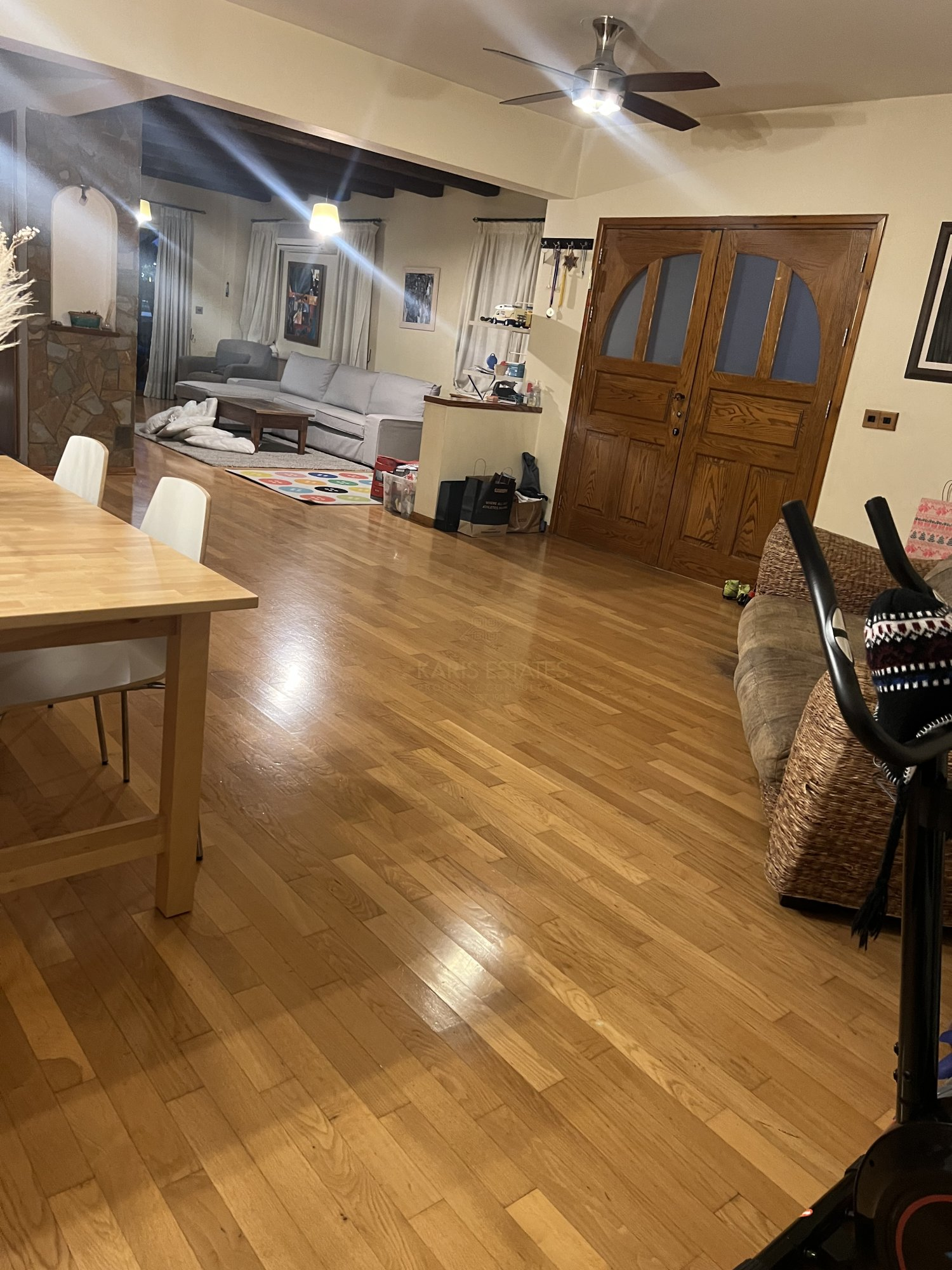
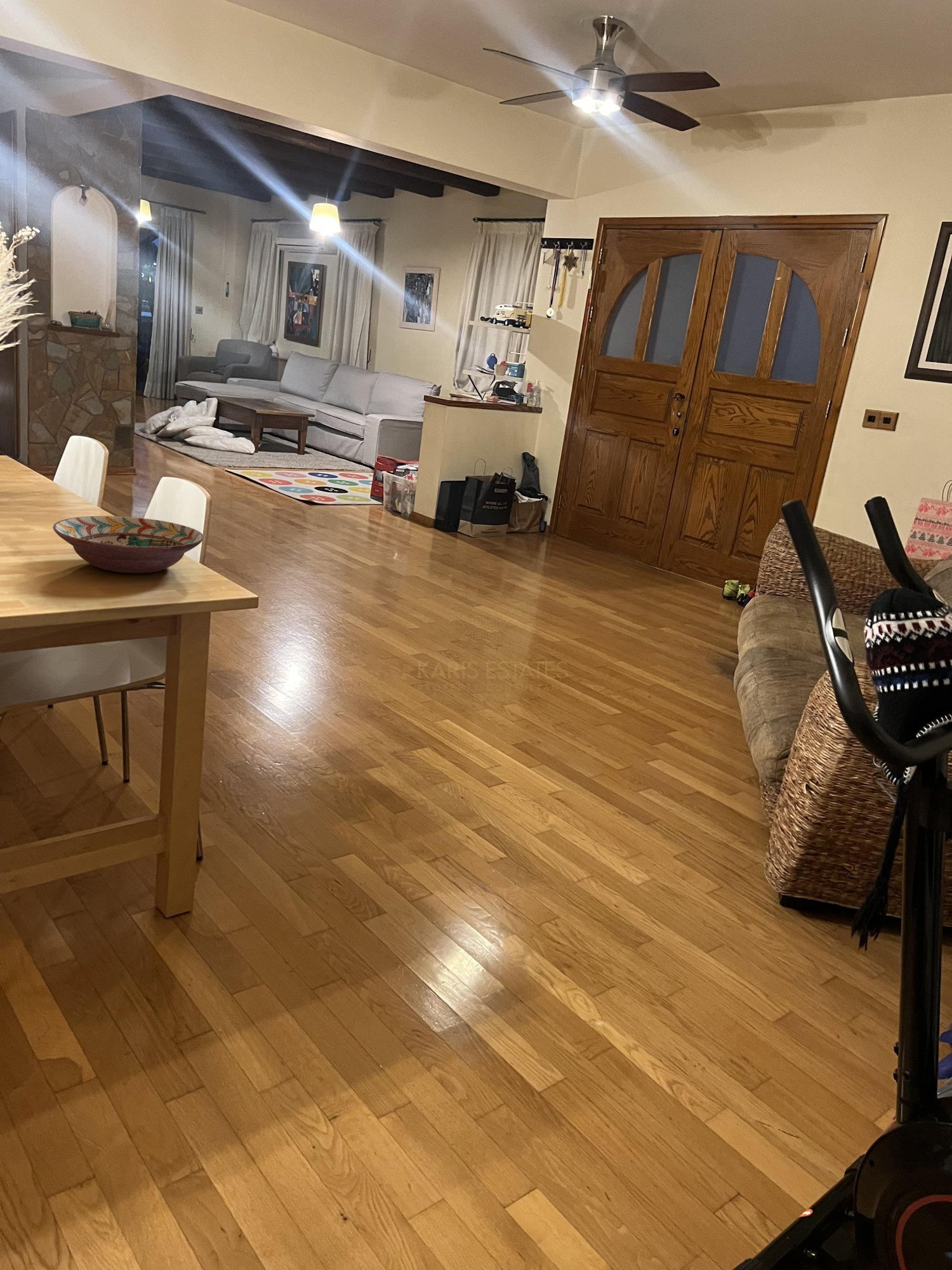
+ decorative bowl [53,516,204,574]
